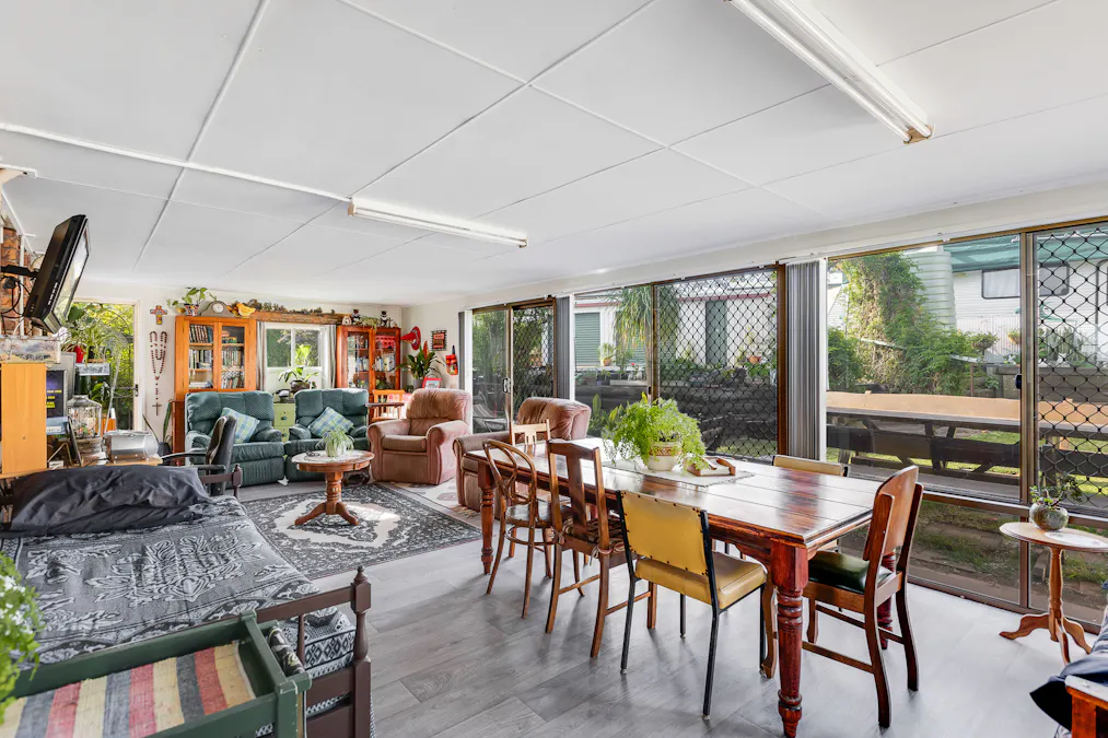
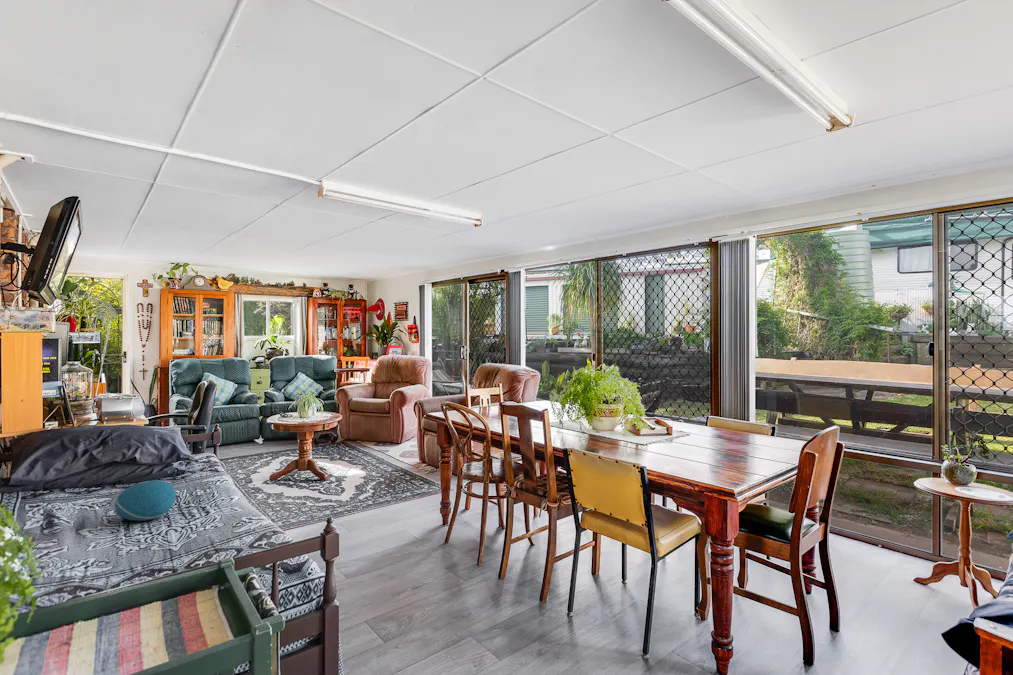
+ cushion [114,479,177,522]
